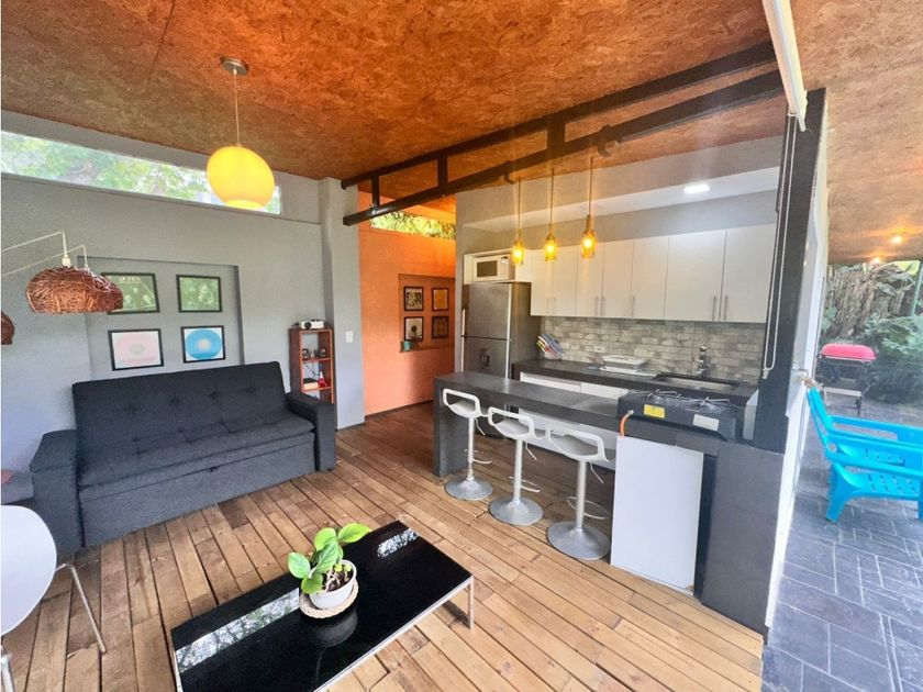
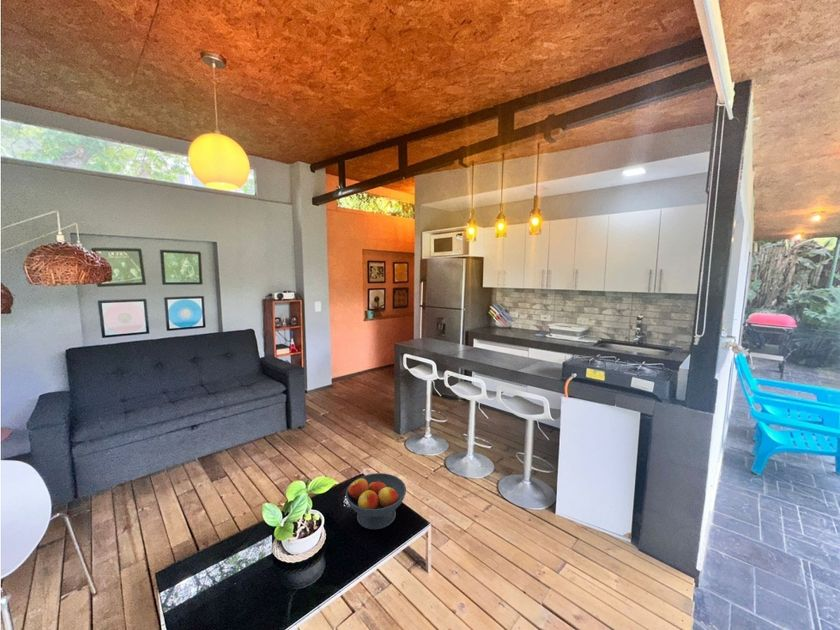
+ fruit bowl [345,472,407,530]
